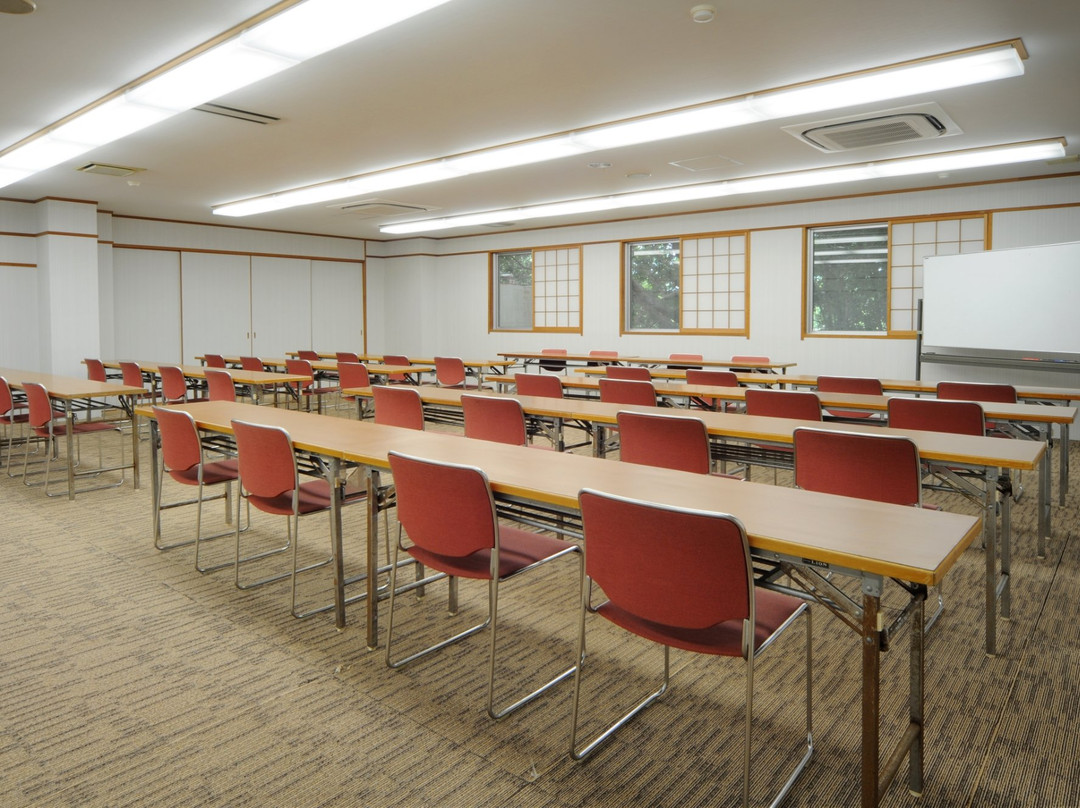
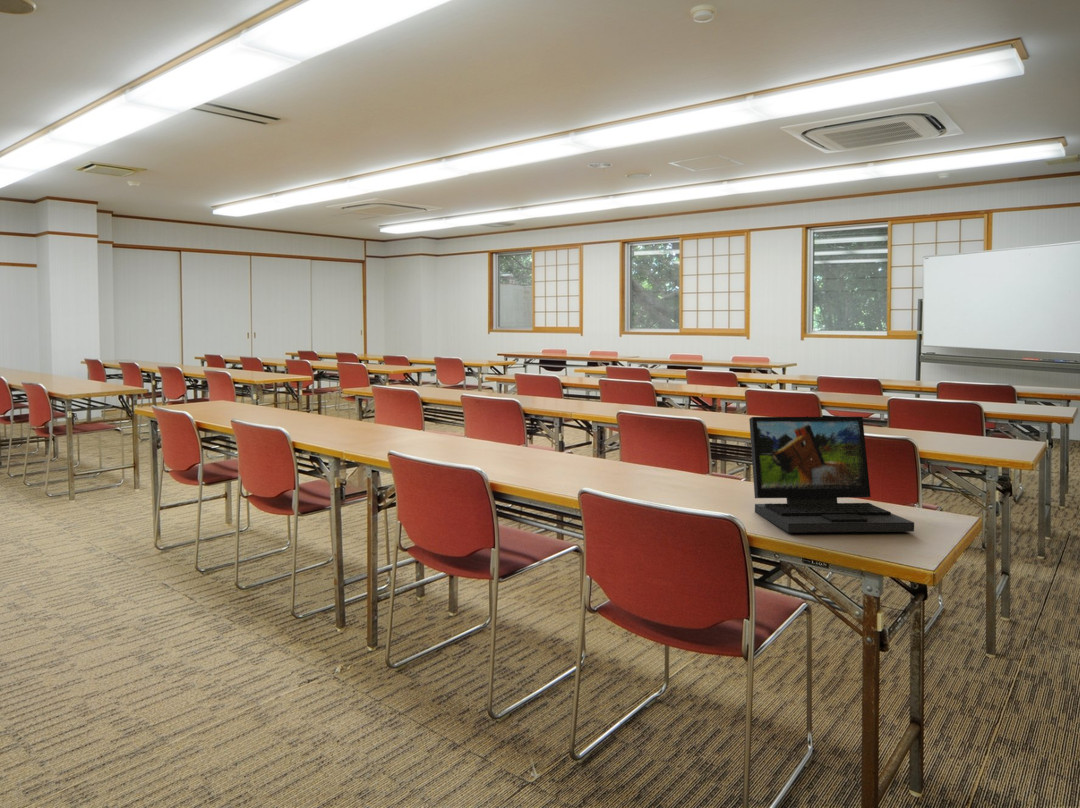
+ laptop [748,415,915,534]
